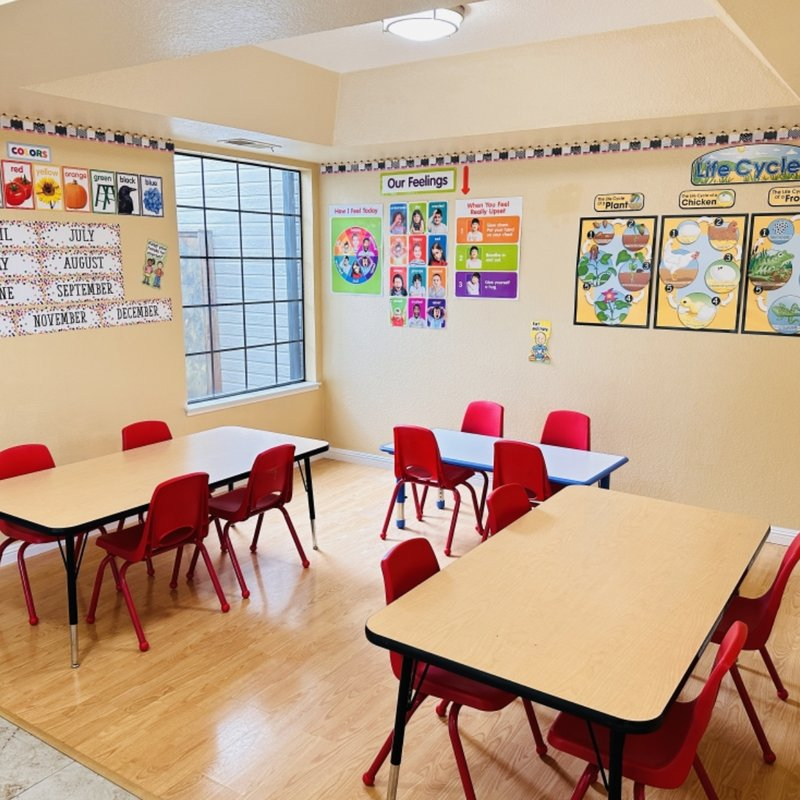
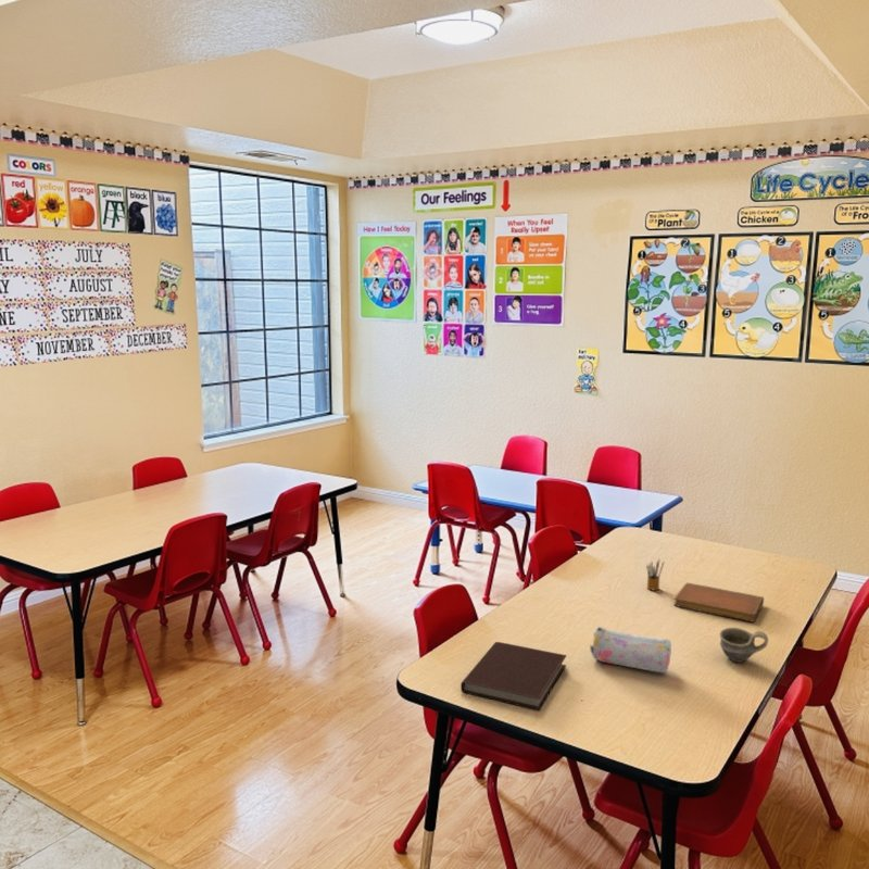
+ notebook [459,641,568,711]
+ cup [718,627,769,664]
+ pencil case [589,626,672,673]
+ pencil box [645,558,665,592]
+ notebook [672,582,765,624]
